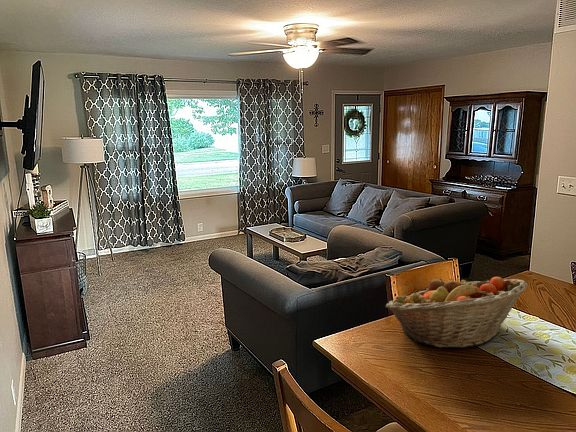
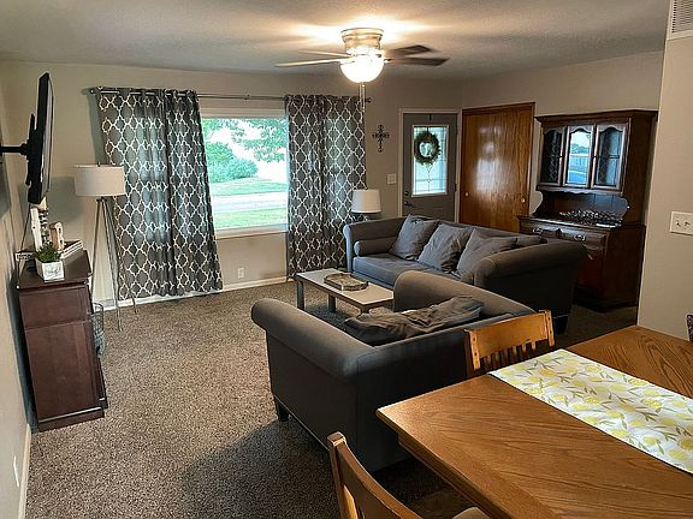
- fruit basket [385,276,528,349]
